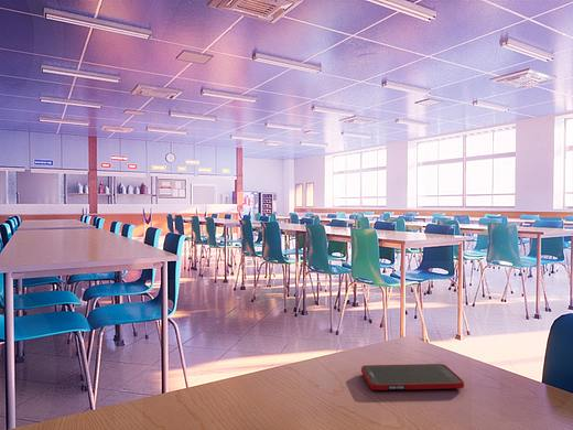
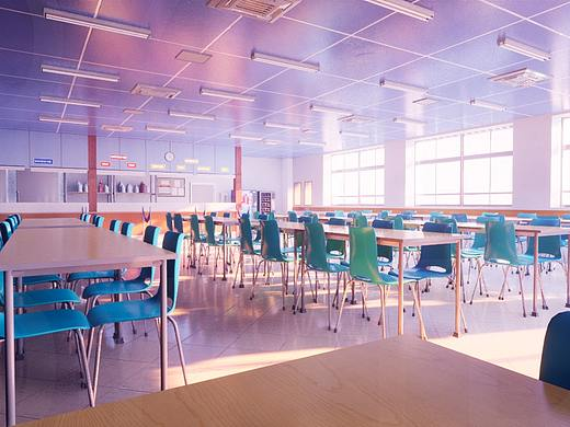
- cell phone [360,363,465,391]
